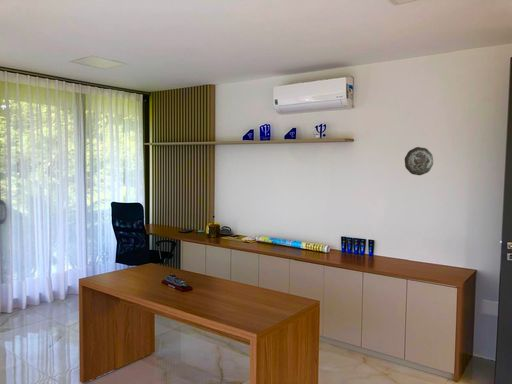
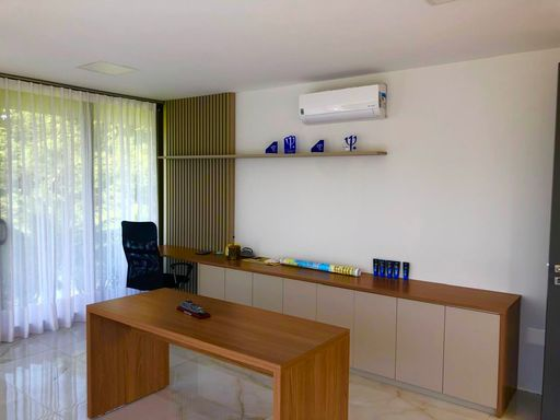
- decorative plate [404,146,434,176]
